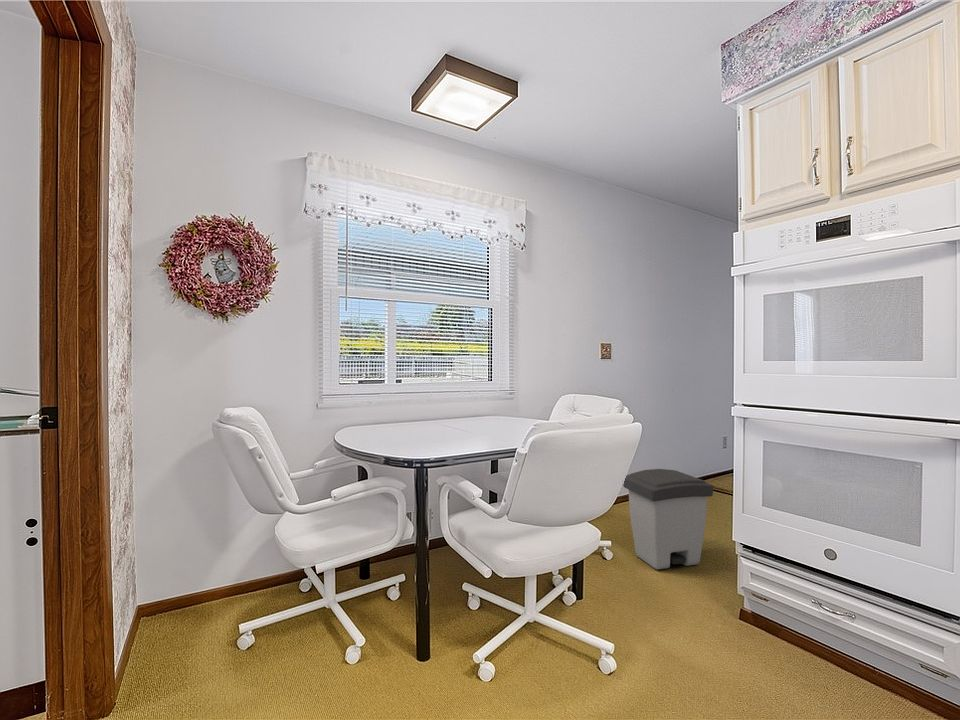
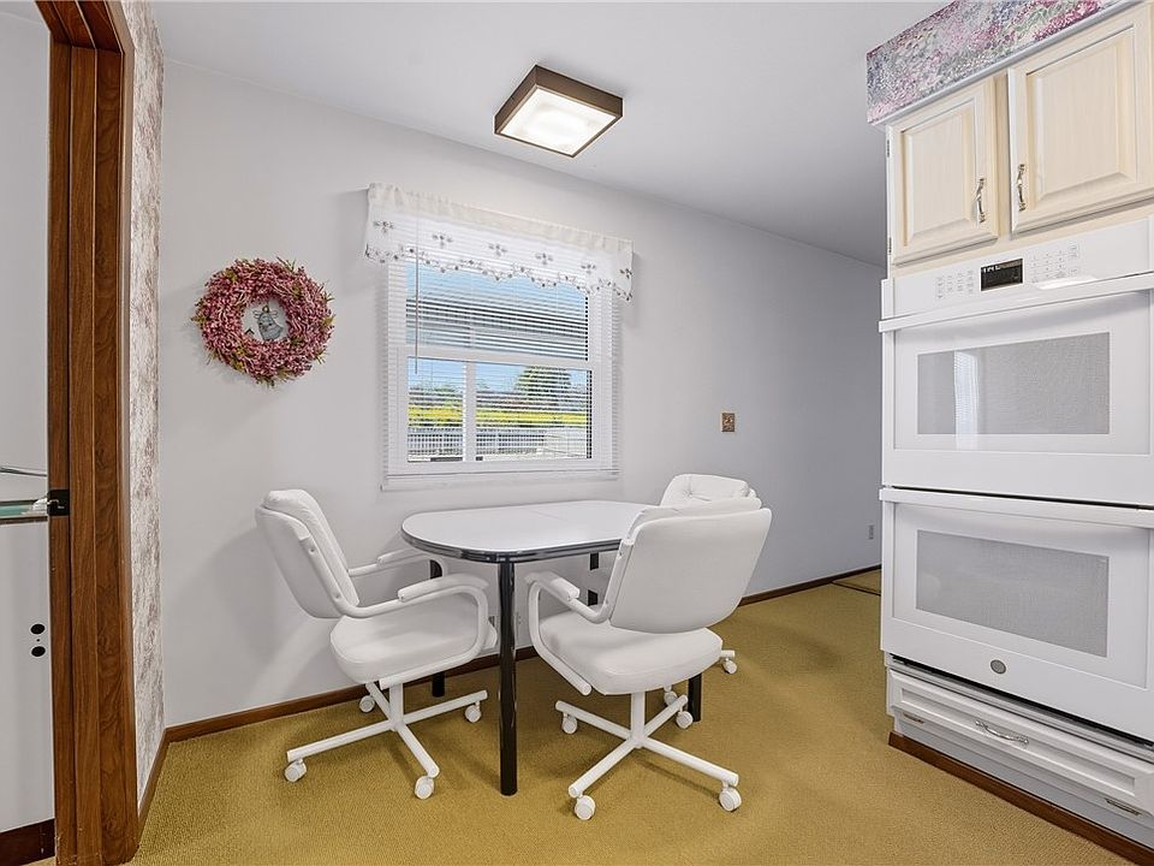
- trash can [622,468,714,570]
